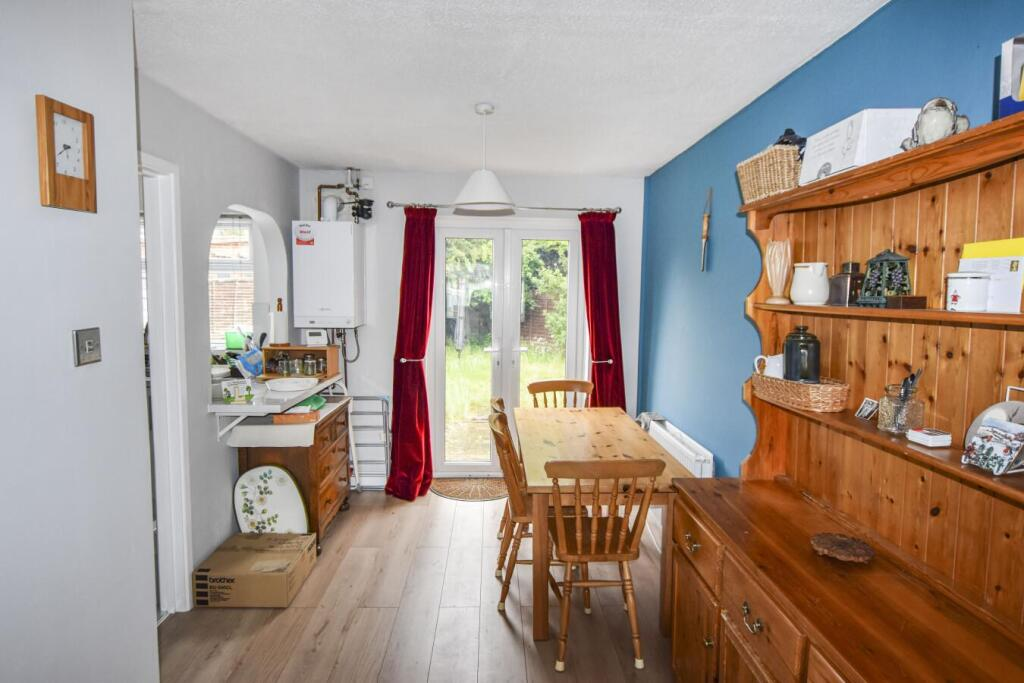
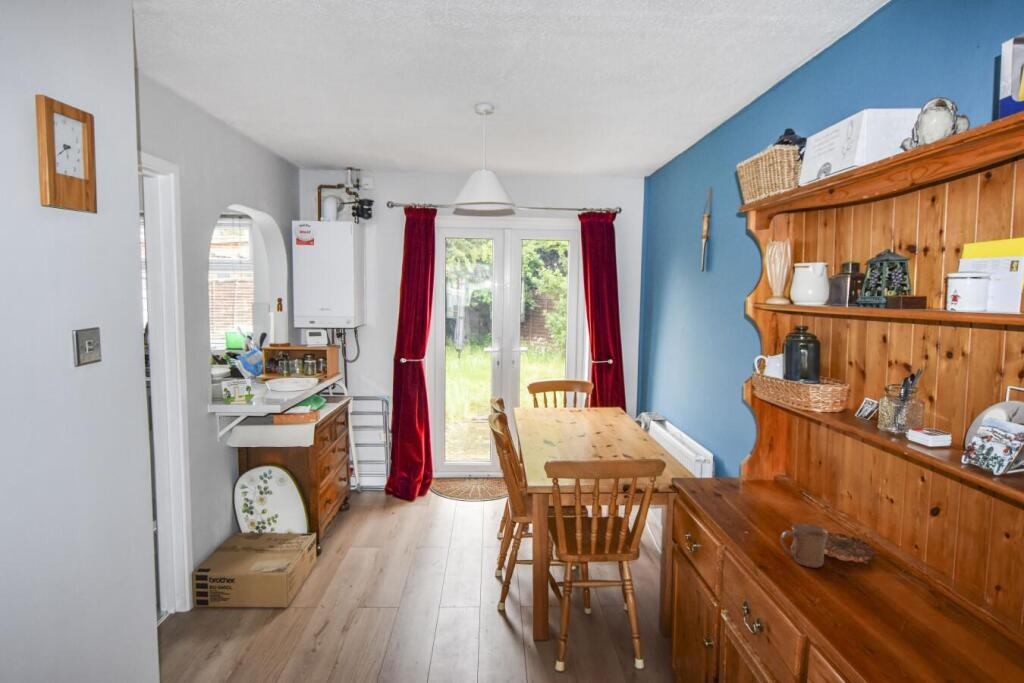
+ mug [779,523,829,569]
